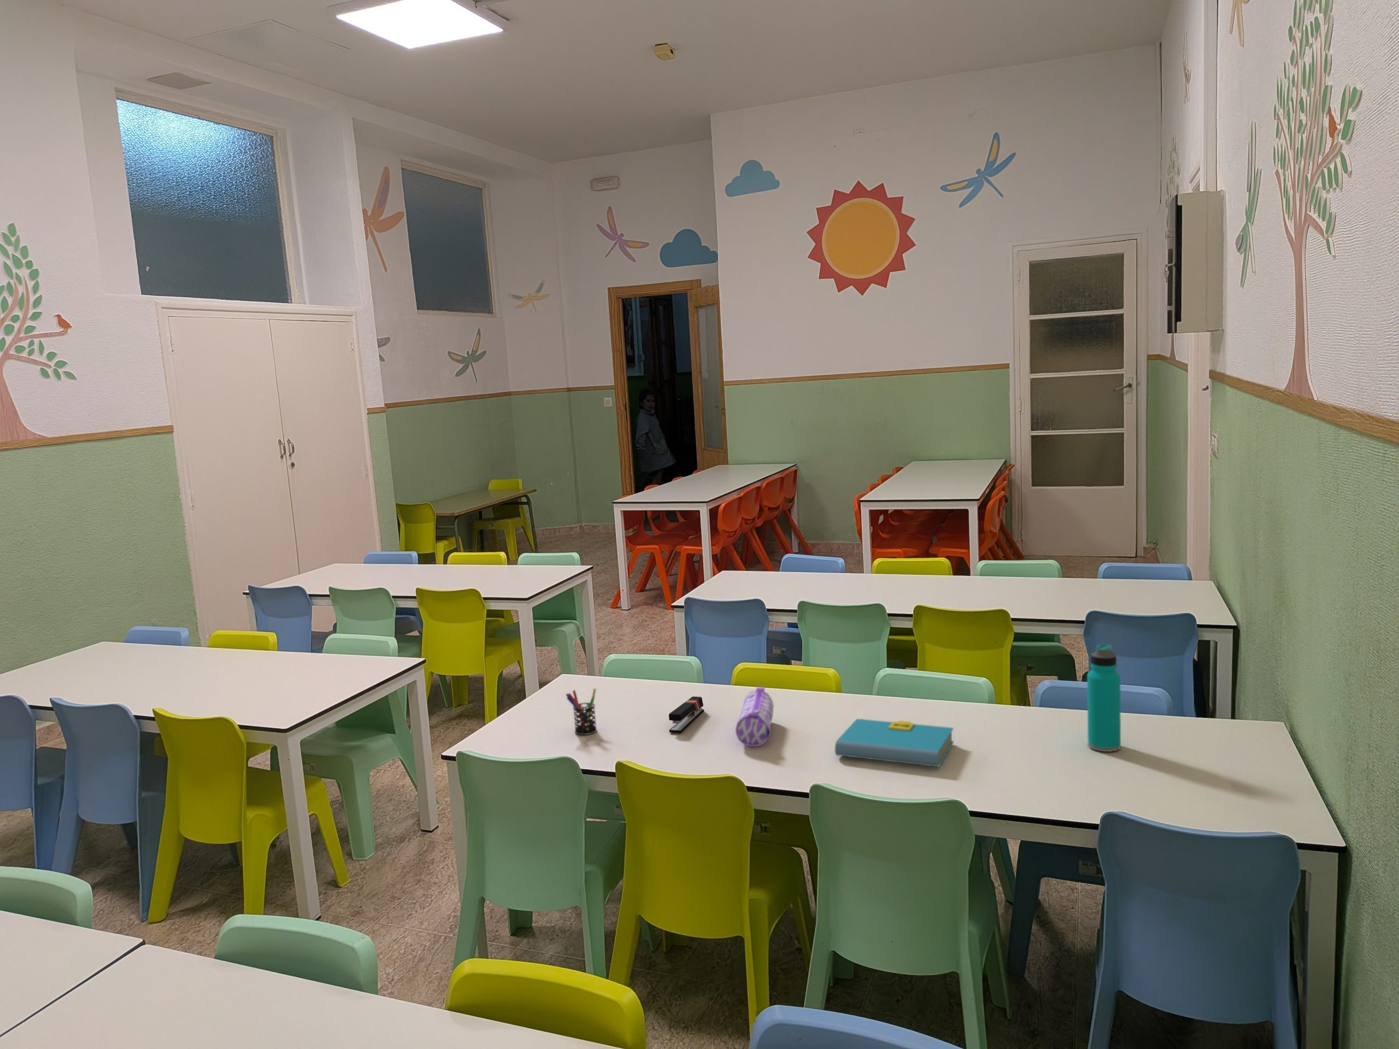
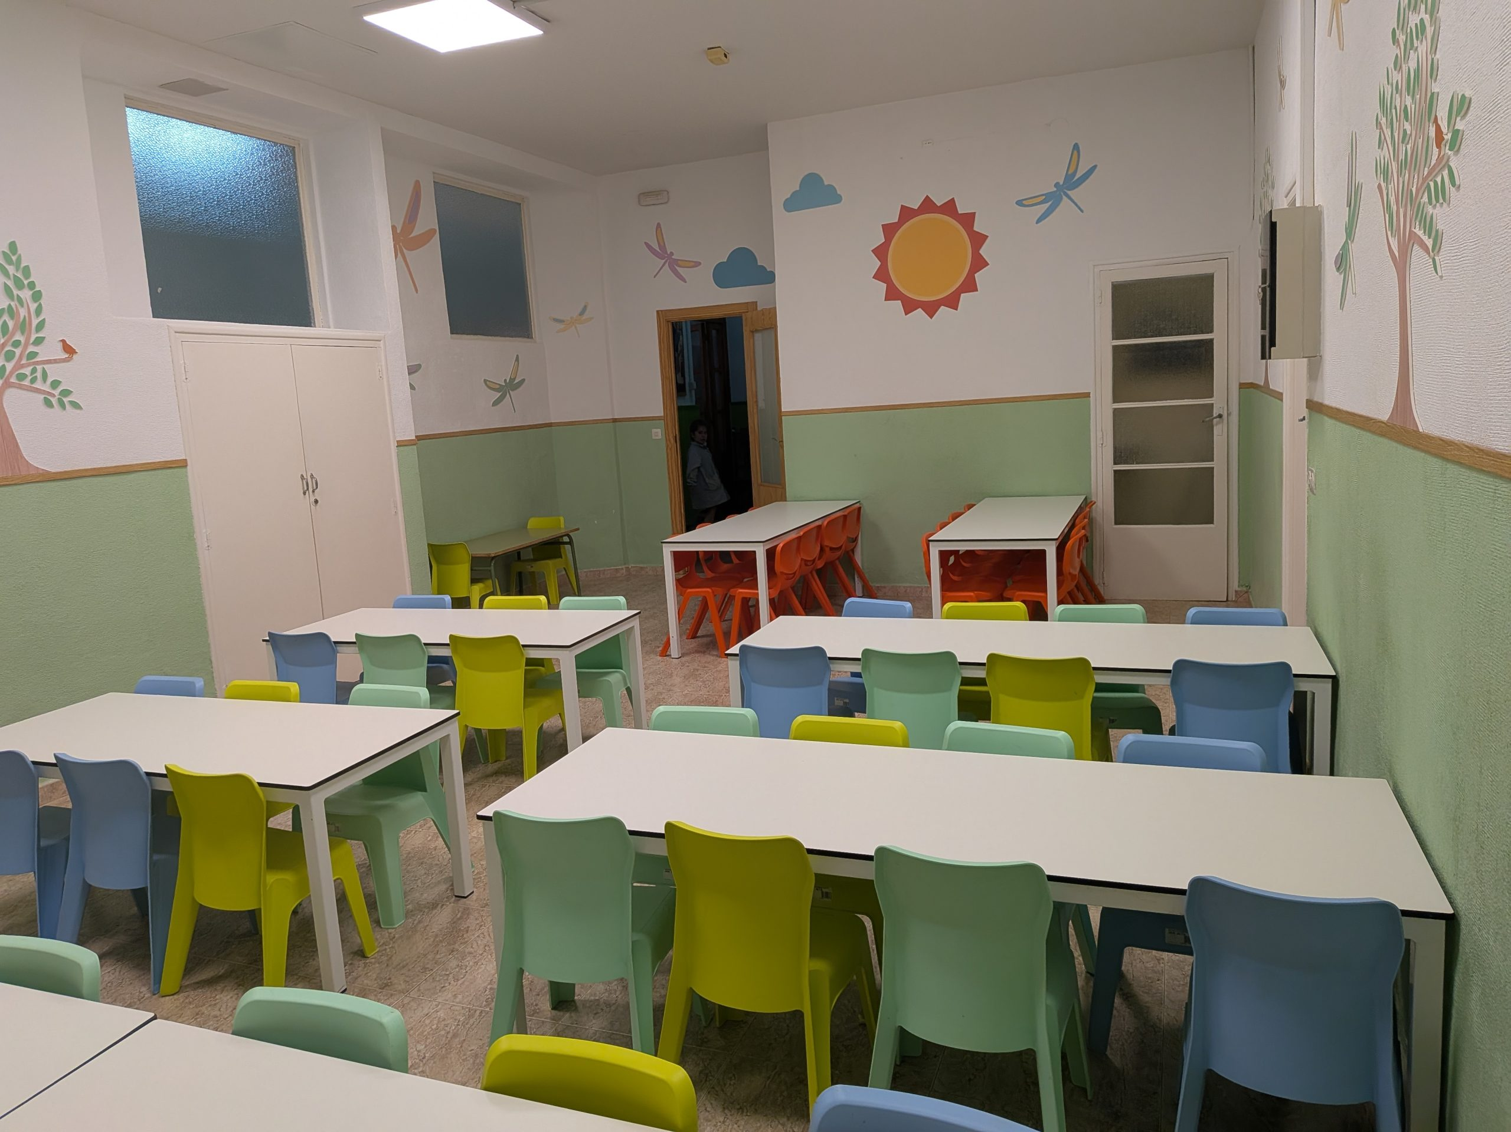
- pen holder [565,688,597,735]
- book [835,718,954,768]
- water bottle [1086,644,1121,753]
- stapler [669,696,704,733]
- pencil case [735,686,774,747]
